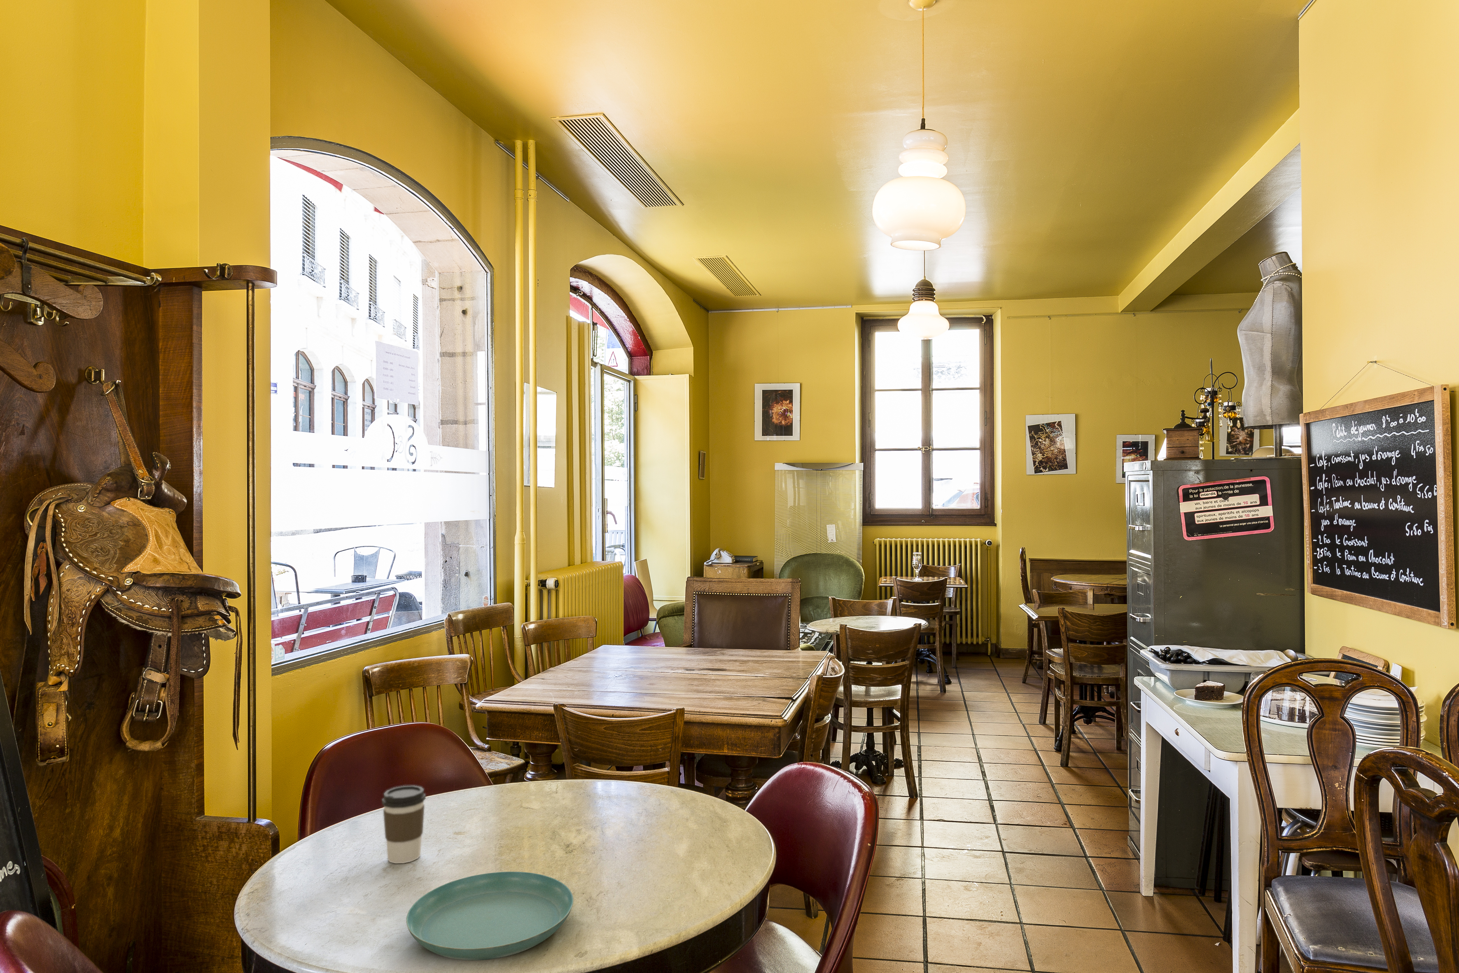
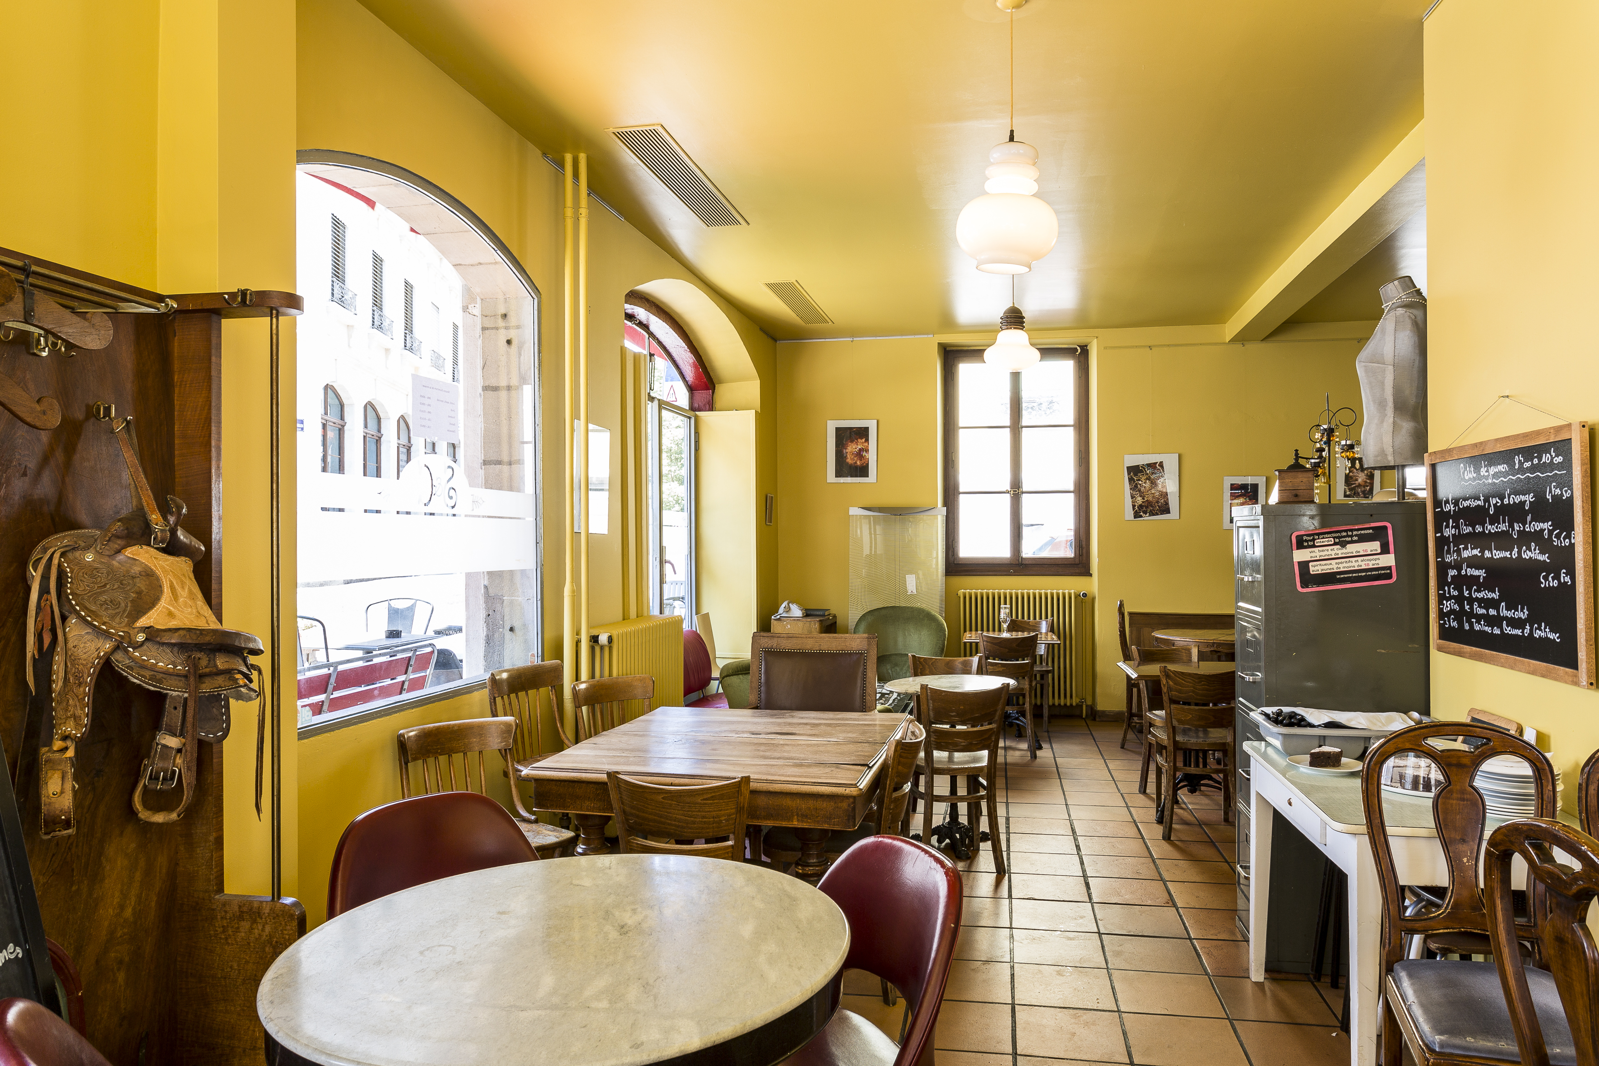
- coffee cup [381,785,427,863]
- saucer [406,871,574,961]
